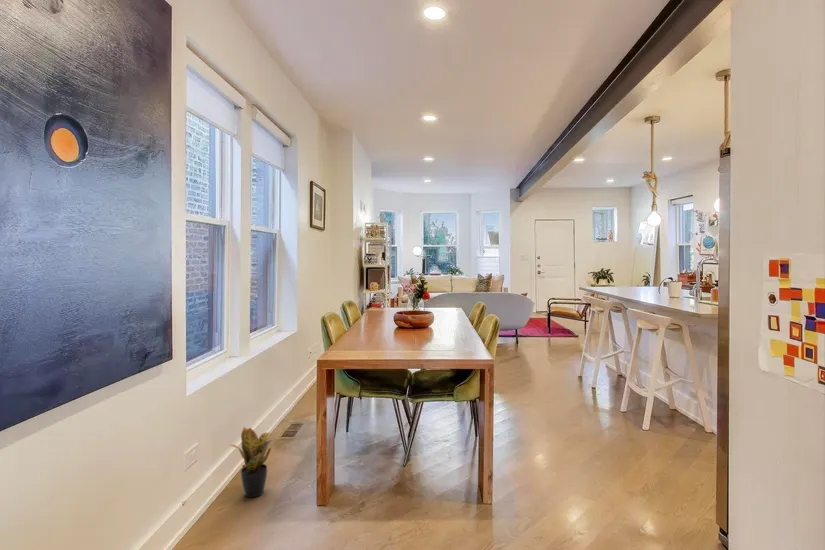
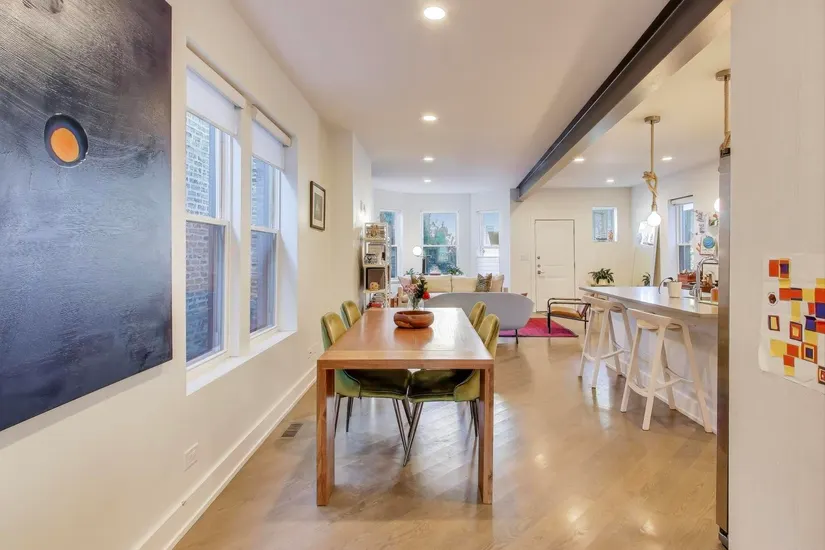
- potted plant [229,426,278,499]
